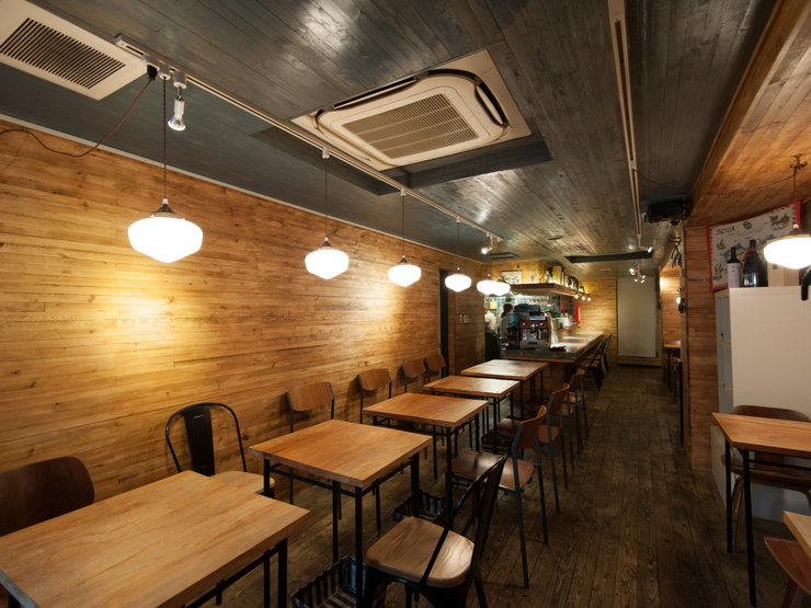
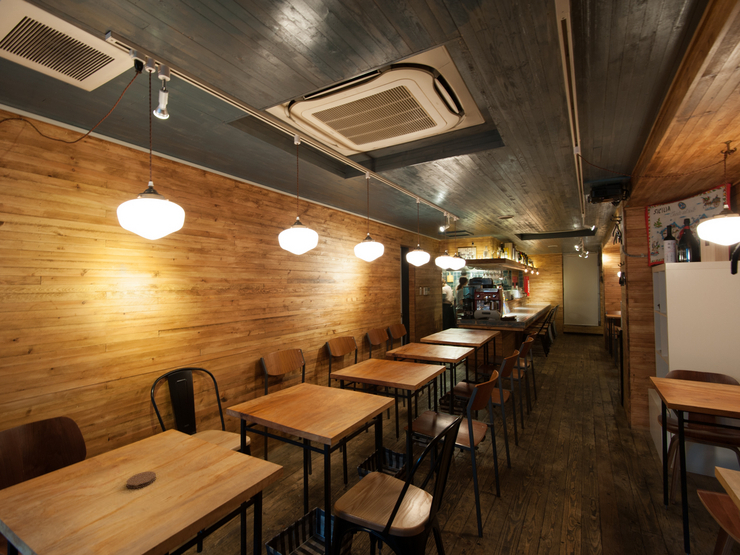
+ coaster [126,470,157,490]
